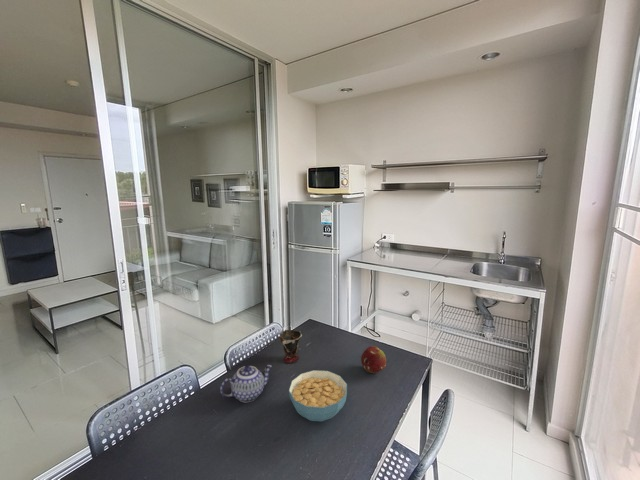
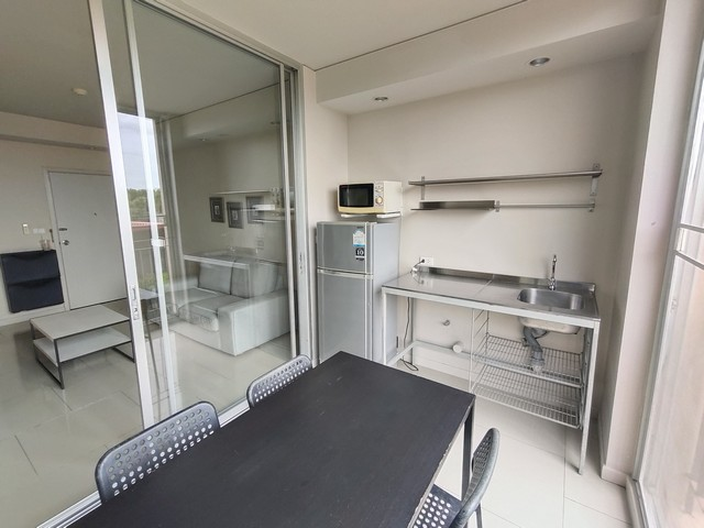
- fruit [360,345,387,374]
- teapot [219,364,273,403]
- cup [279,329,303,364]
- cereal bowl [288,369,348,422]
